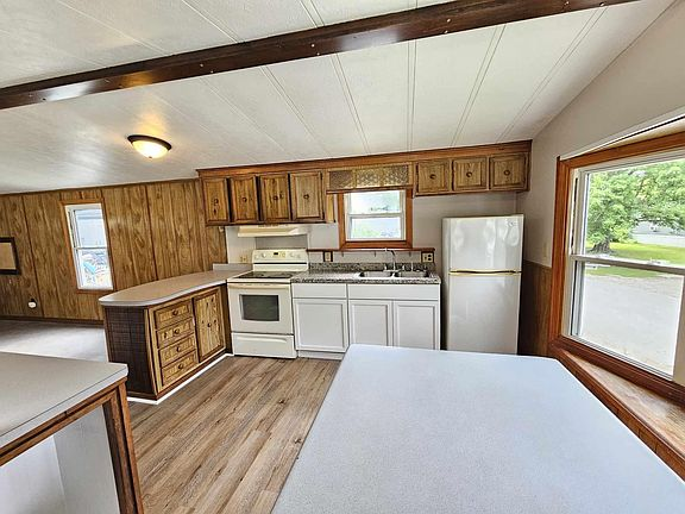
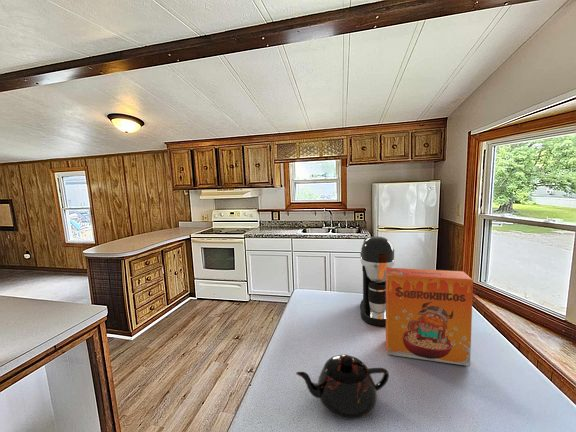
+ teapot [295,354,390,421]
+ cereal box [385,267,474,367]
+ coffee maker [359,235,395,327]
